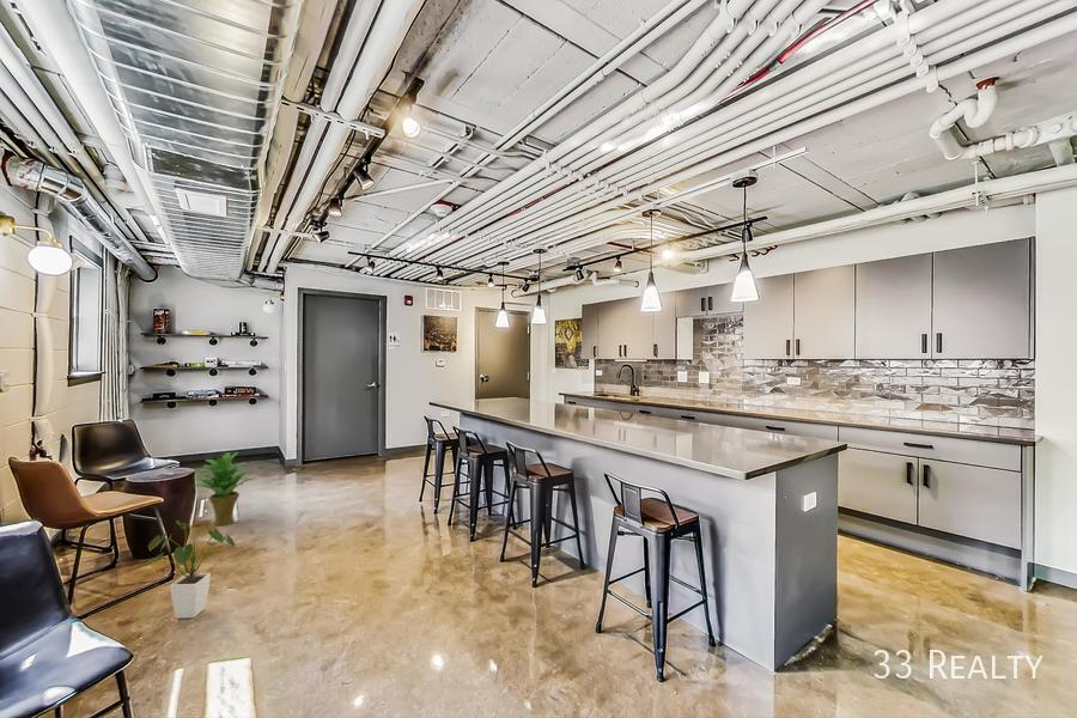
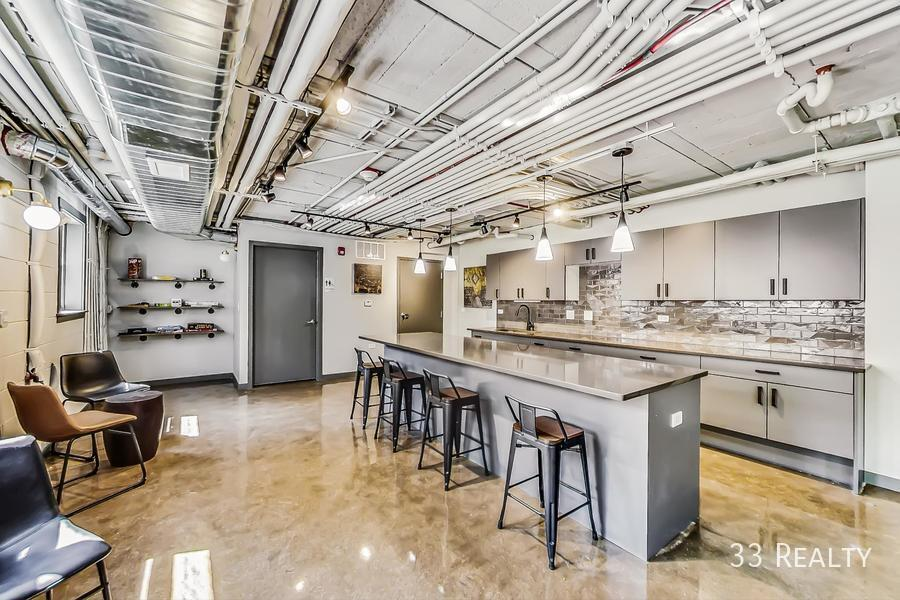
- potted plant [194,451,257,527]
- house plant [142,519,236,620]
